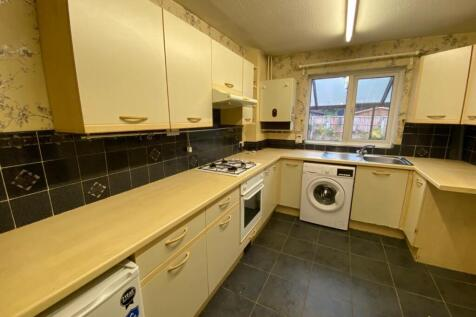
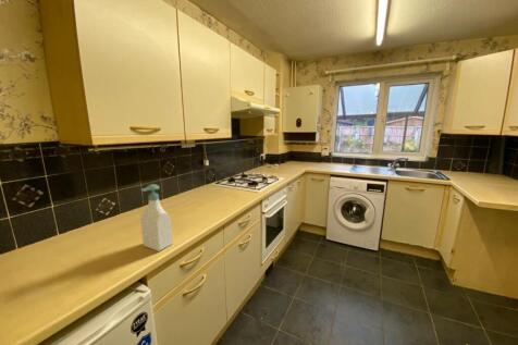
+ soap bottle [139,183,173,252]
